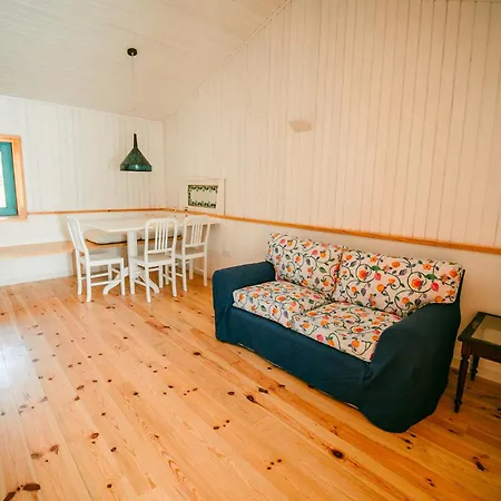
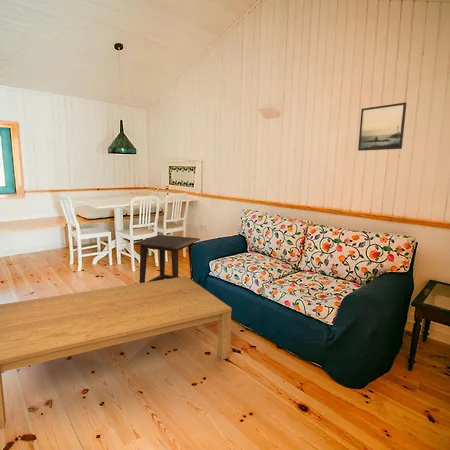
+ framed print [357,101,408,152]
+ side table [133,234,201,283]
+ coffee table [0,275,233,430]
